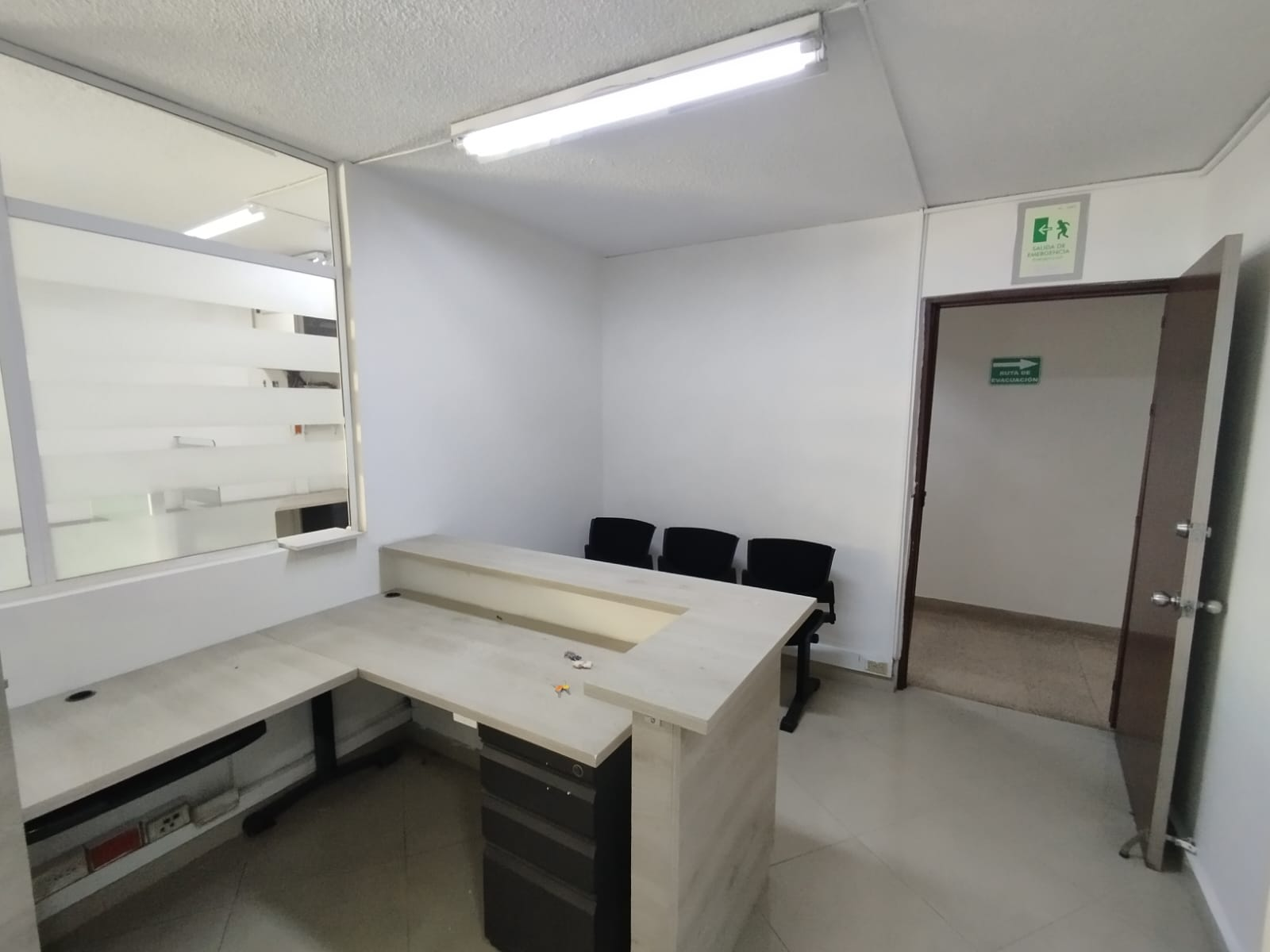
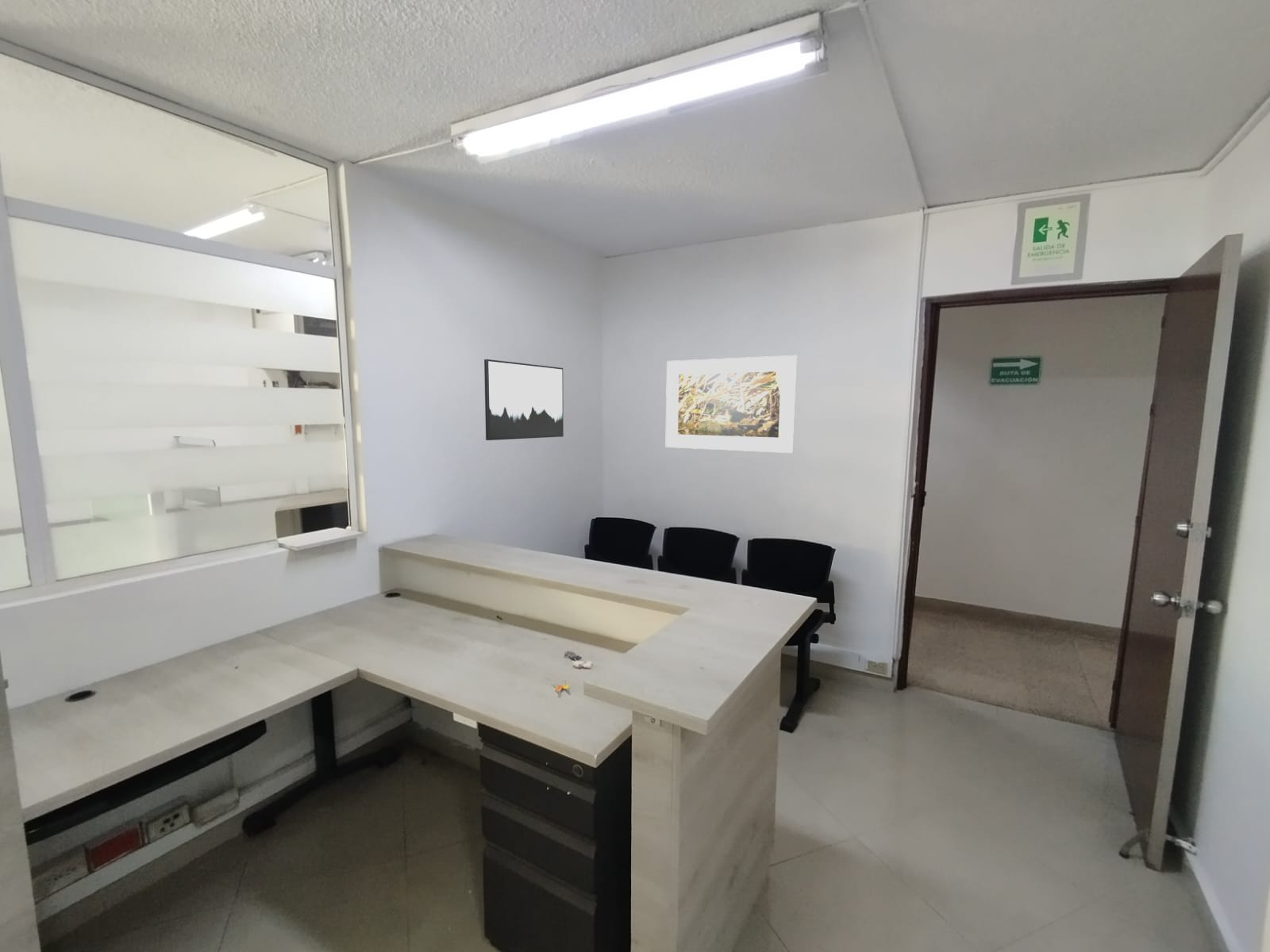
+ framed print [664,355,798,454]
+ wall art [483,359,564,441]
